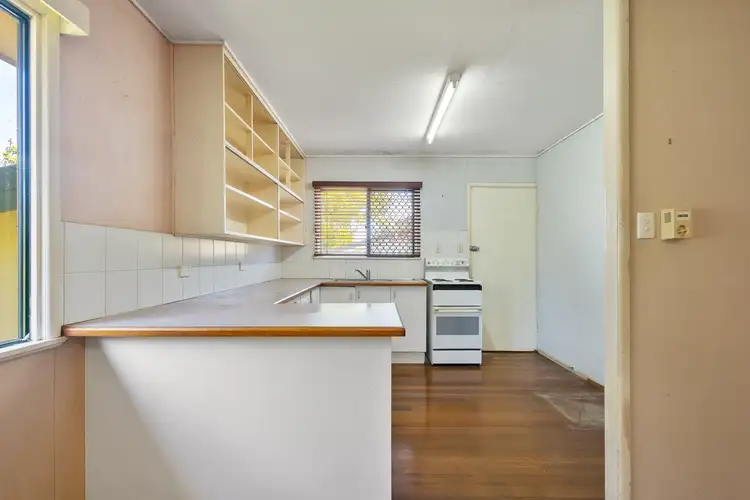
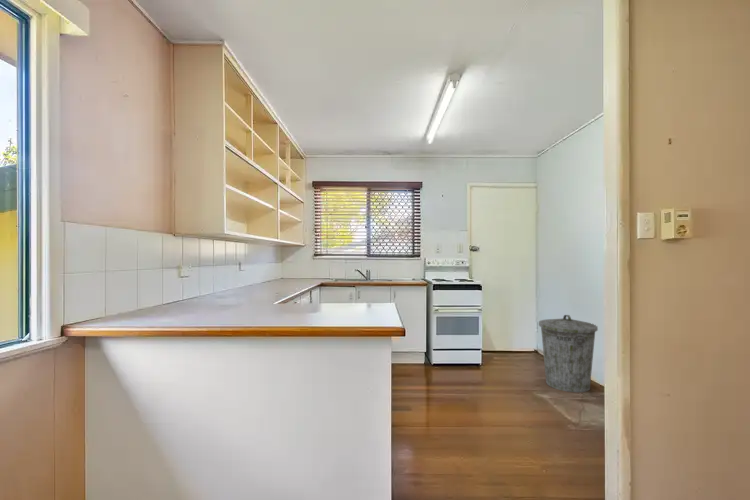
+ trash can [538,314,599,393]
